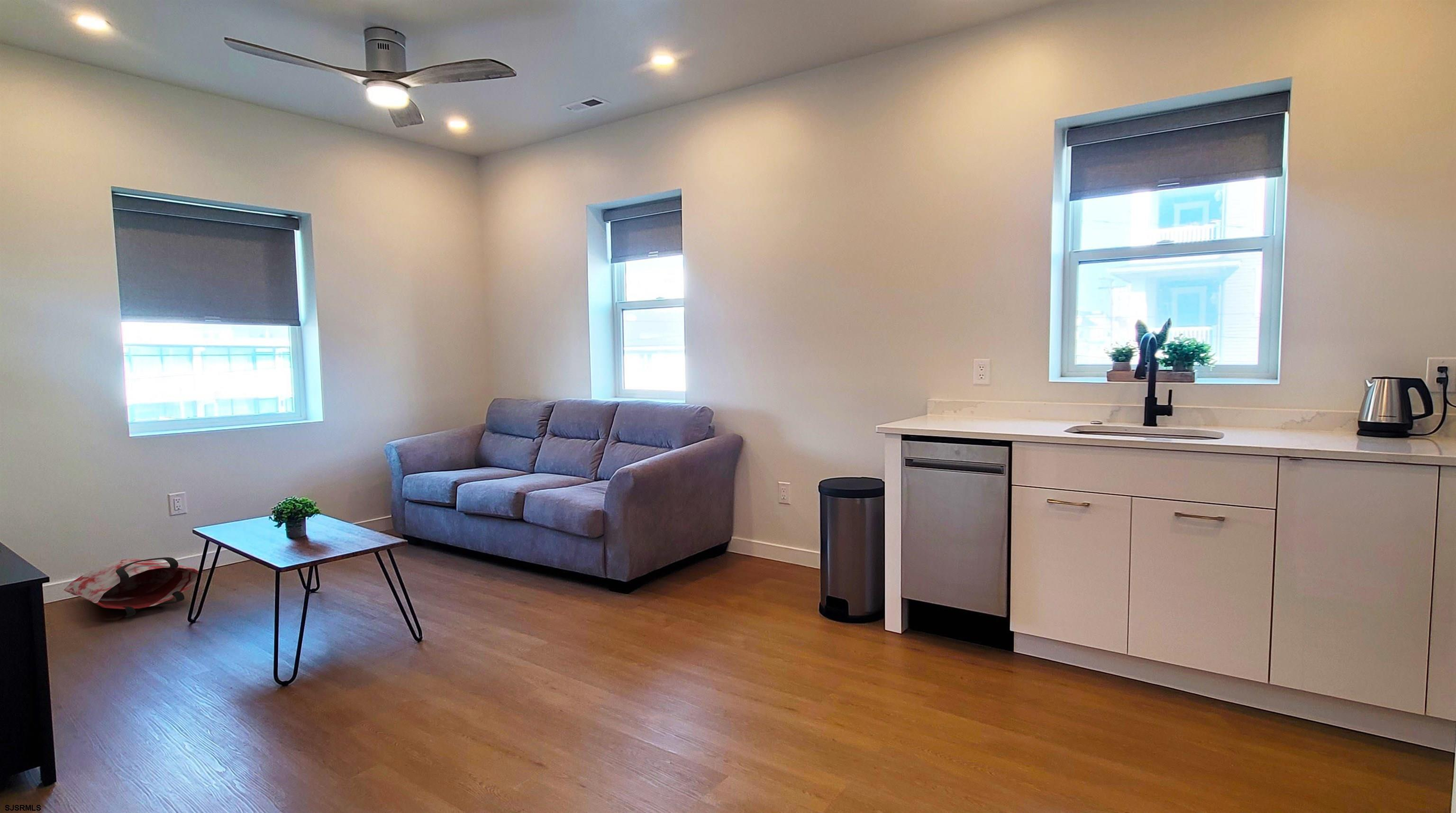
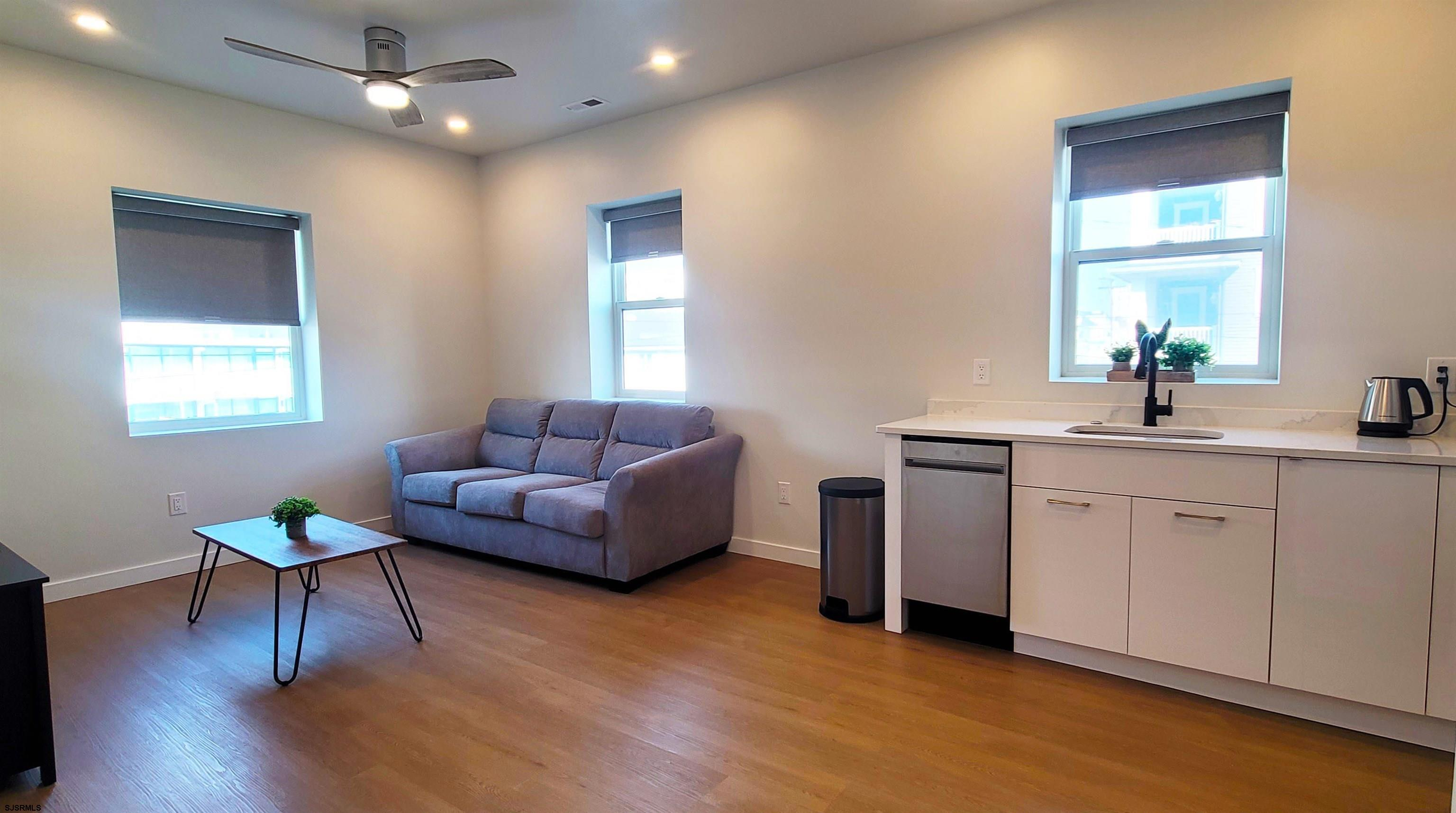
- bag [64,557,203,618]
